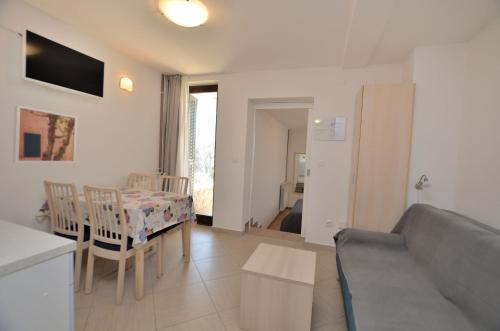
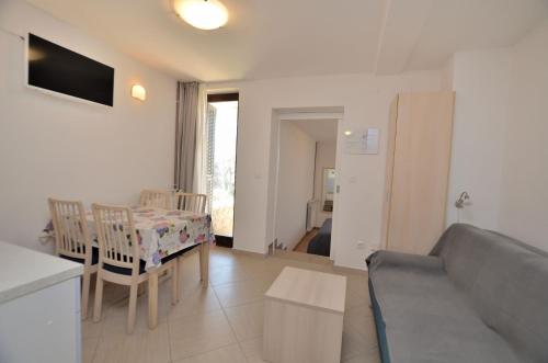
- wall art [12,104,78,164]
